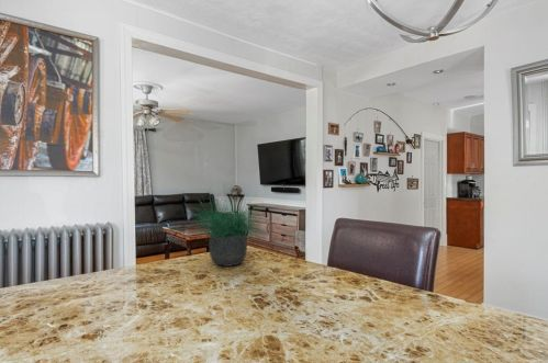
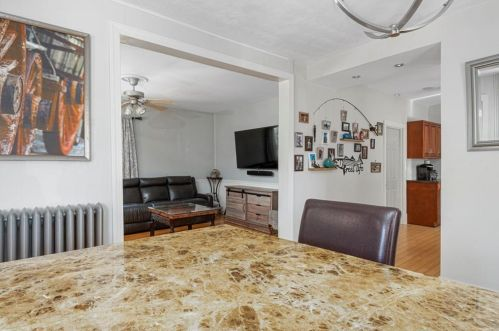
- potted plant [186,180,267,268]
